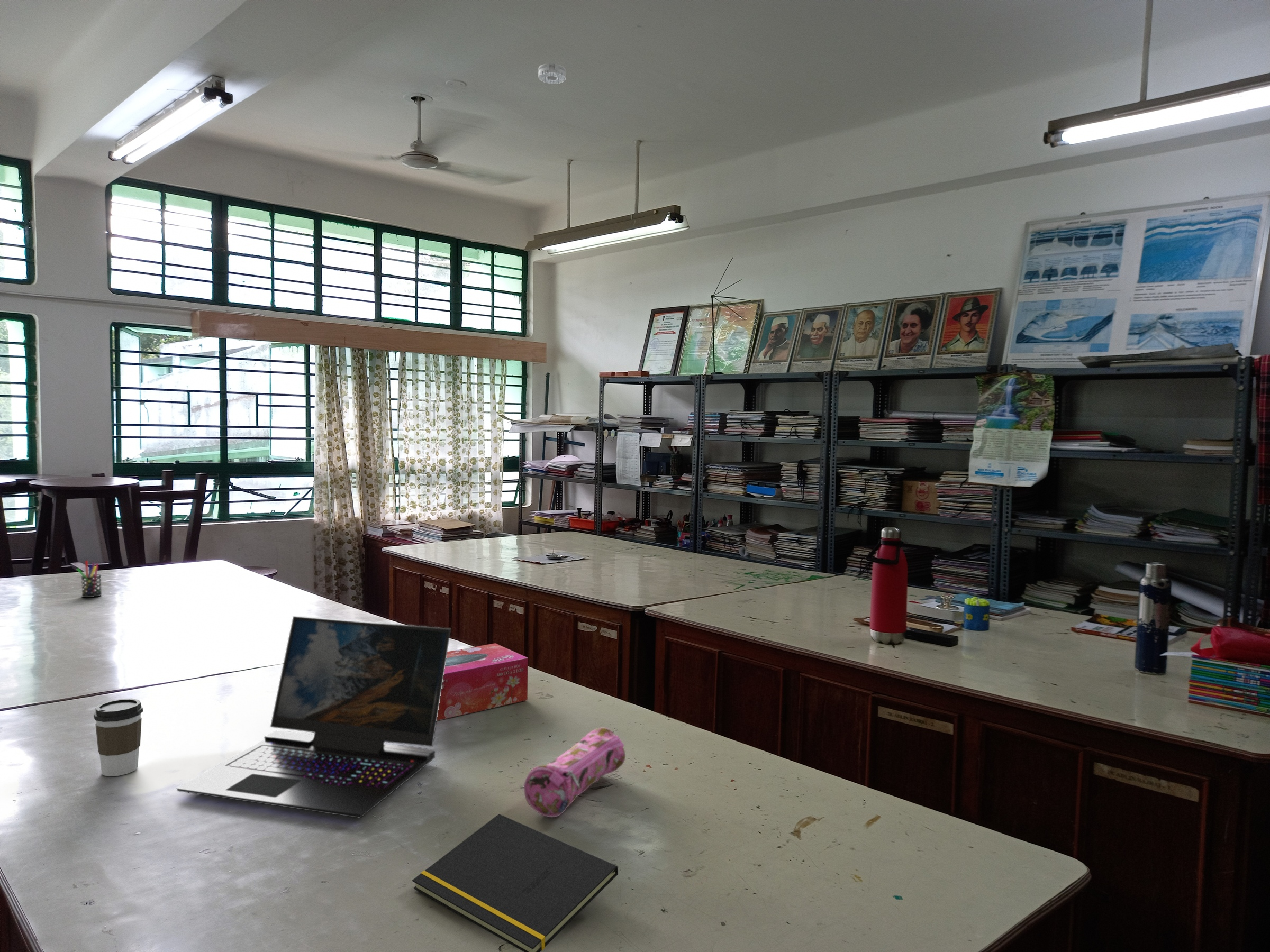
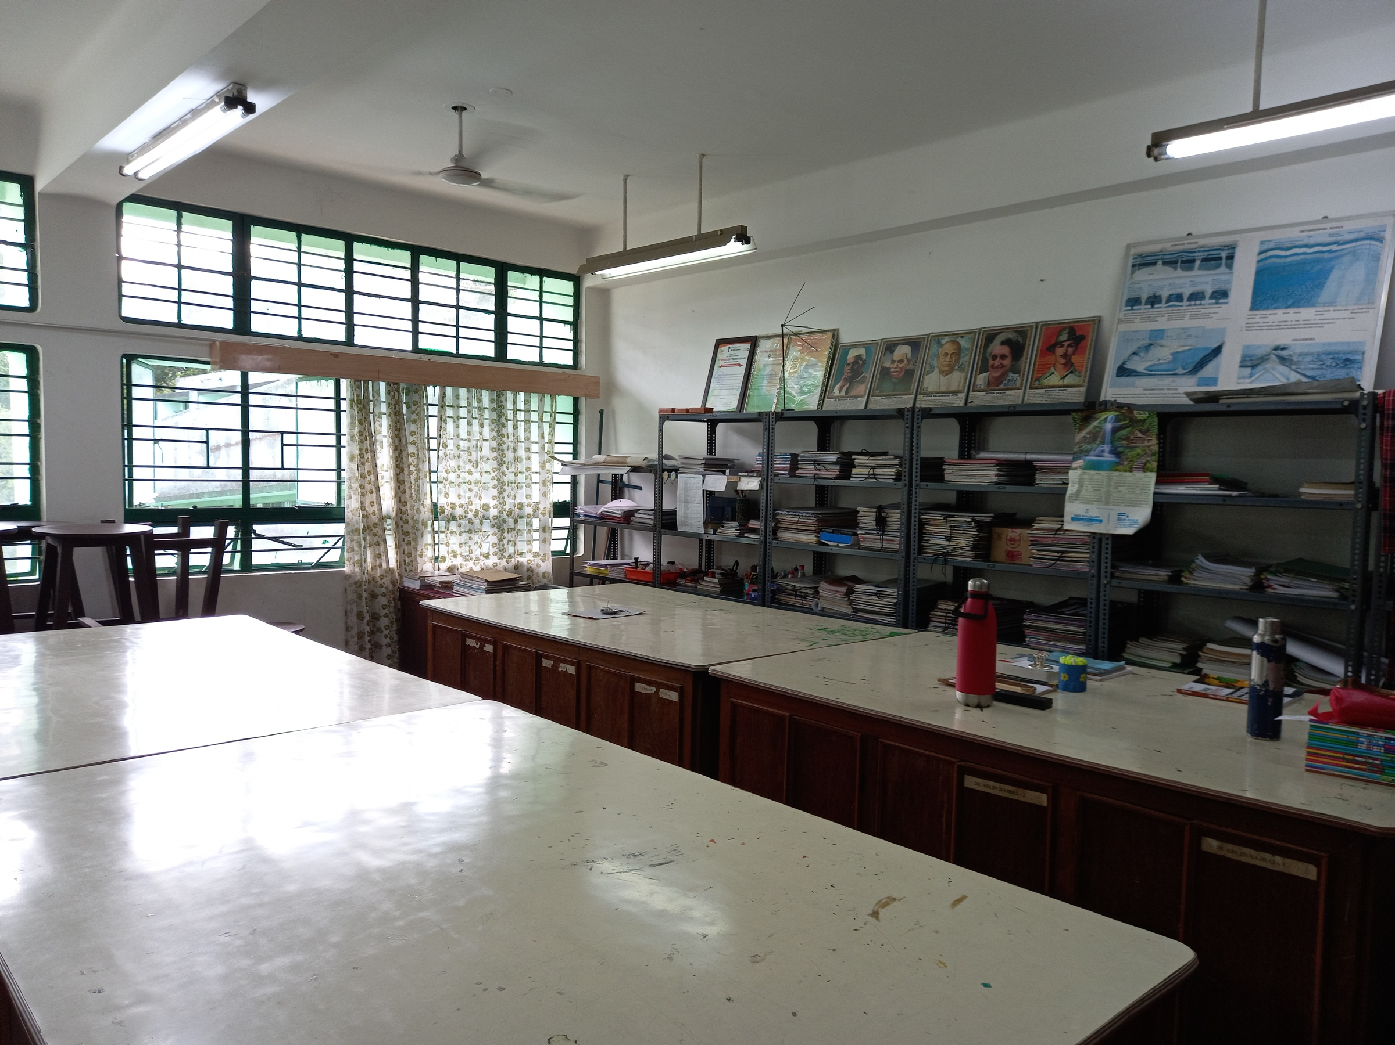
- notepad [412,813,619,952]
- coffee cup [93,698,143,777]
- smoke detector [538,62,566,84]
- laptop [176,615,451,819]
- tissue box [437,643,529,721]
- pencil case [523,727,626,818]
- pen holder [76,560,102,598]
